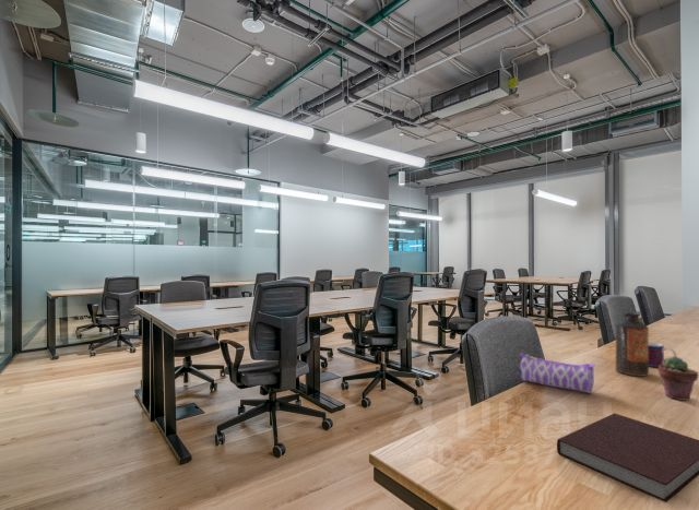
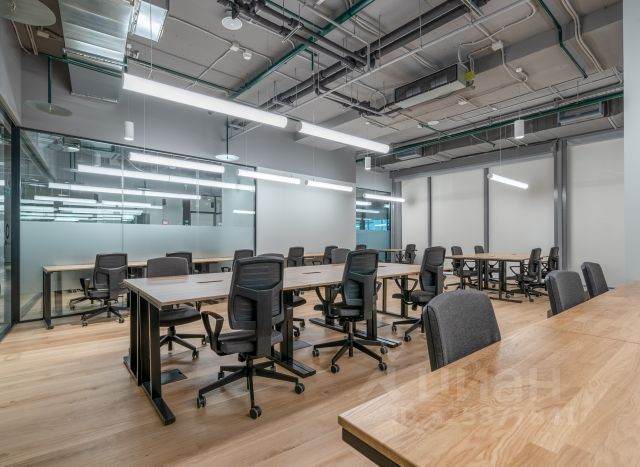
- notebook [556,413,699,503]
- pencil case [516,352,596,394]
- potted succulent [657,355,699,401]
- mug [649,341,678,368]
- bottle [615,311,650,378]
